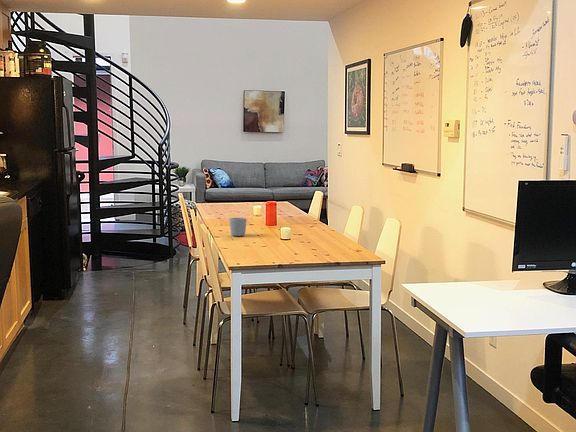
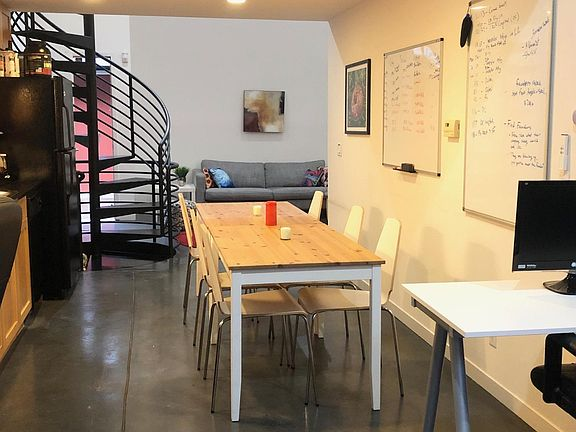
- mug [229,217,247,237]
